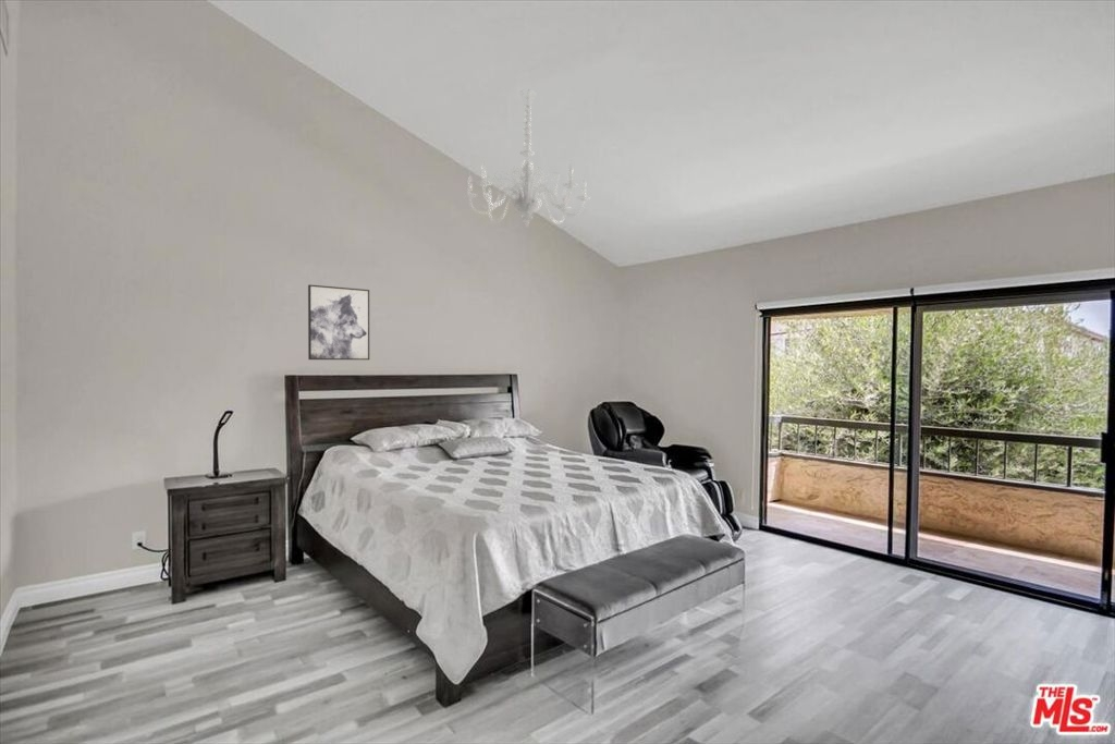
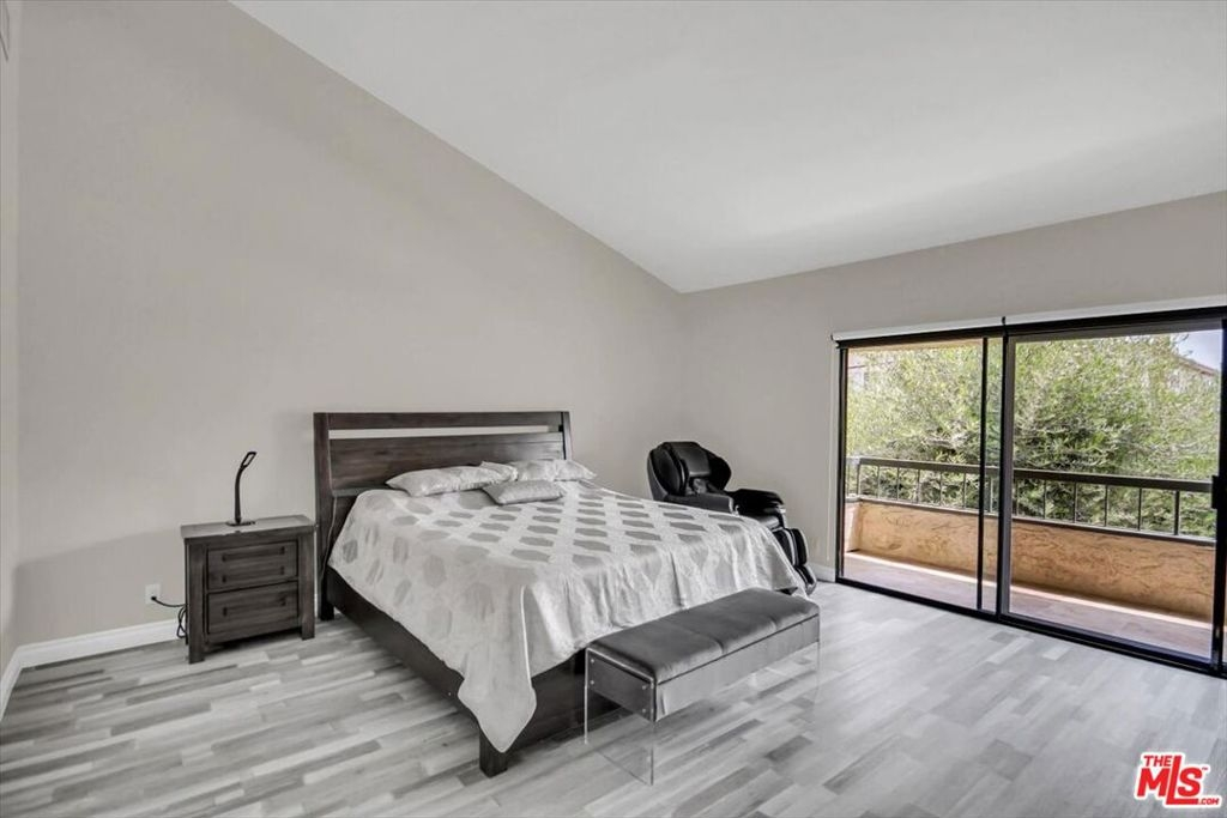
- wall art [307,283,370,361]
- chandelier [462,90,592,228]
